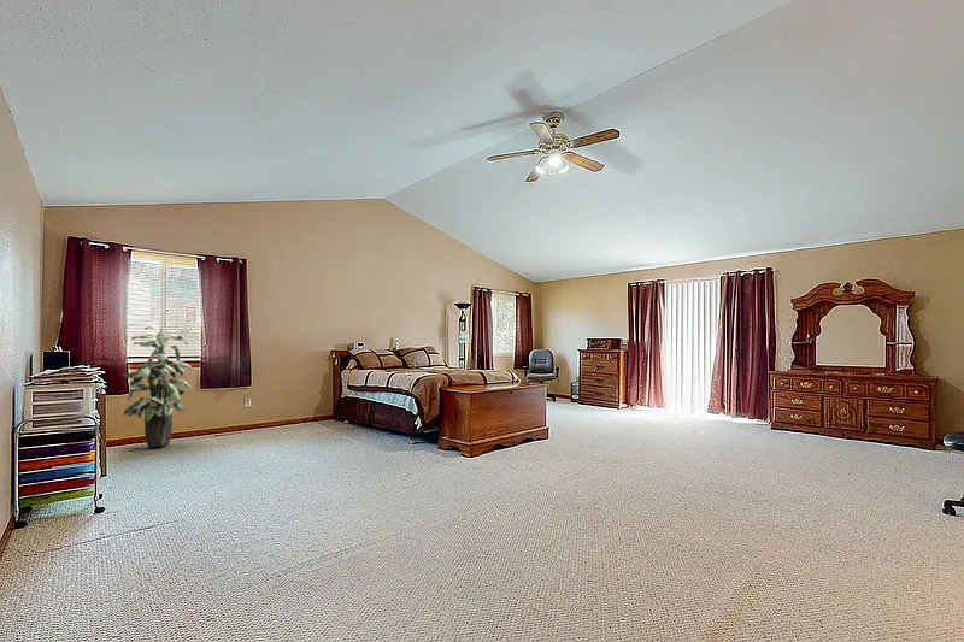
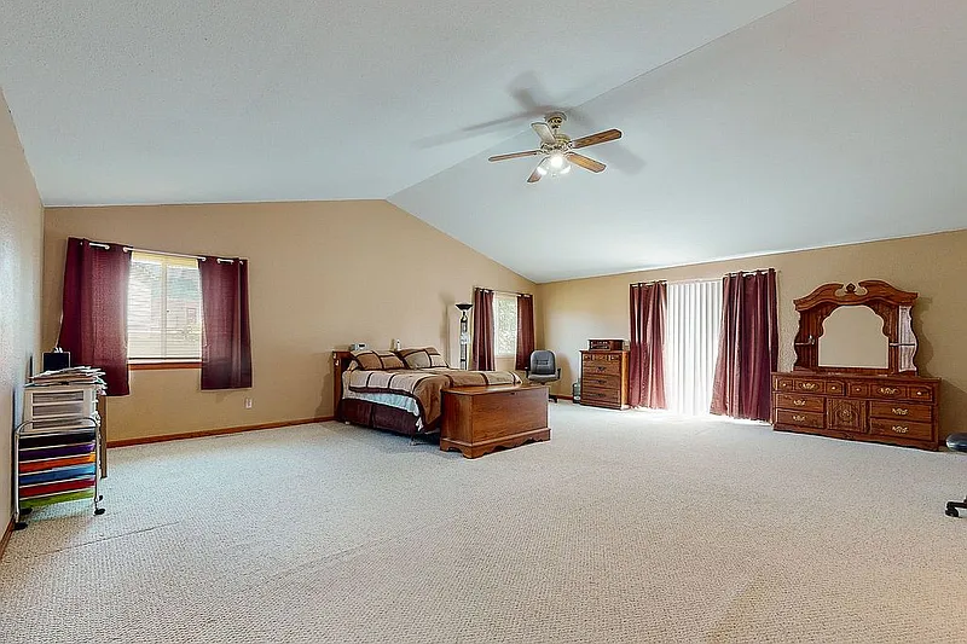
- indoor plant [122,325,193,448]
